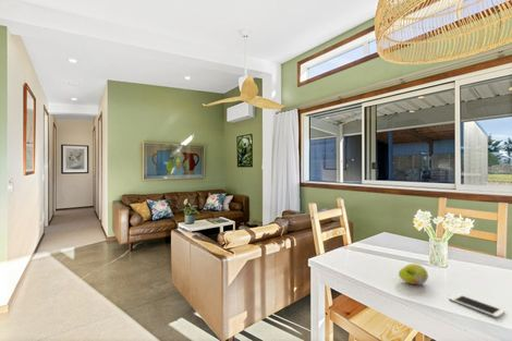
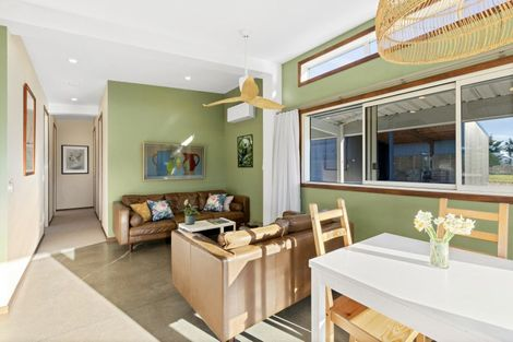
- fruit [398,263,429,285]
- cell phone [448,293,507,318]
